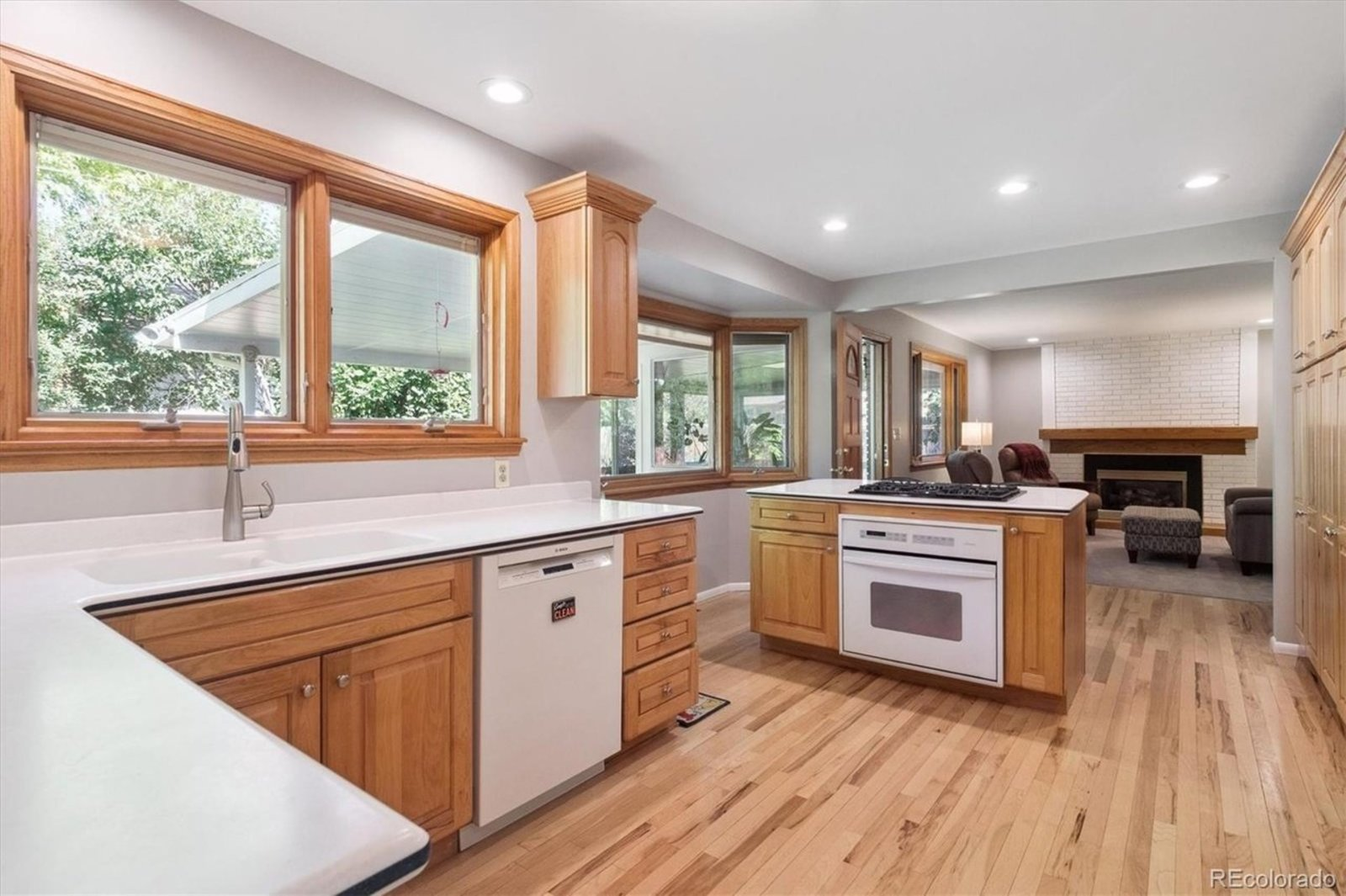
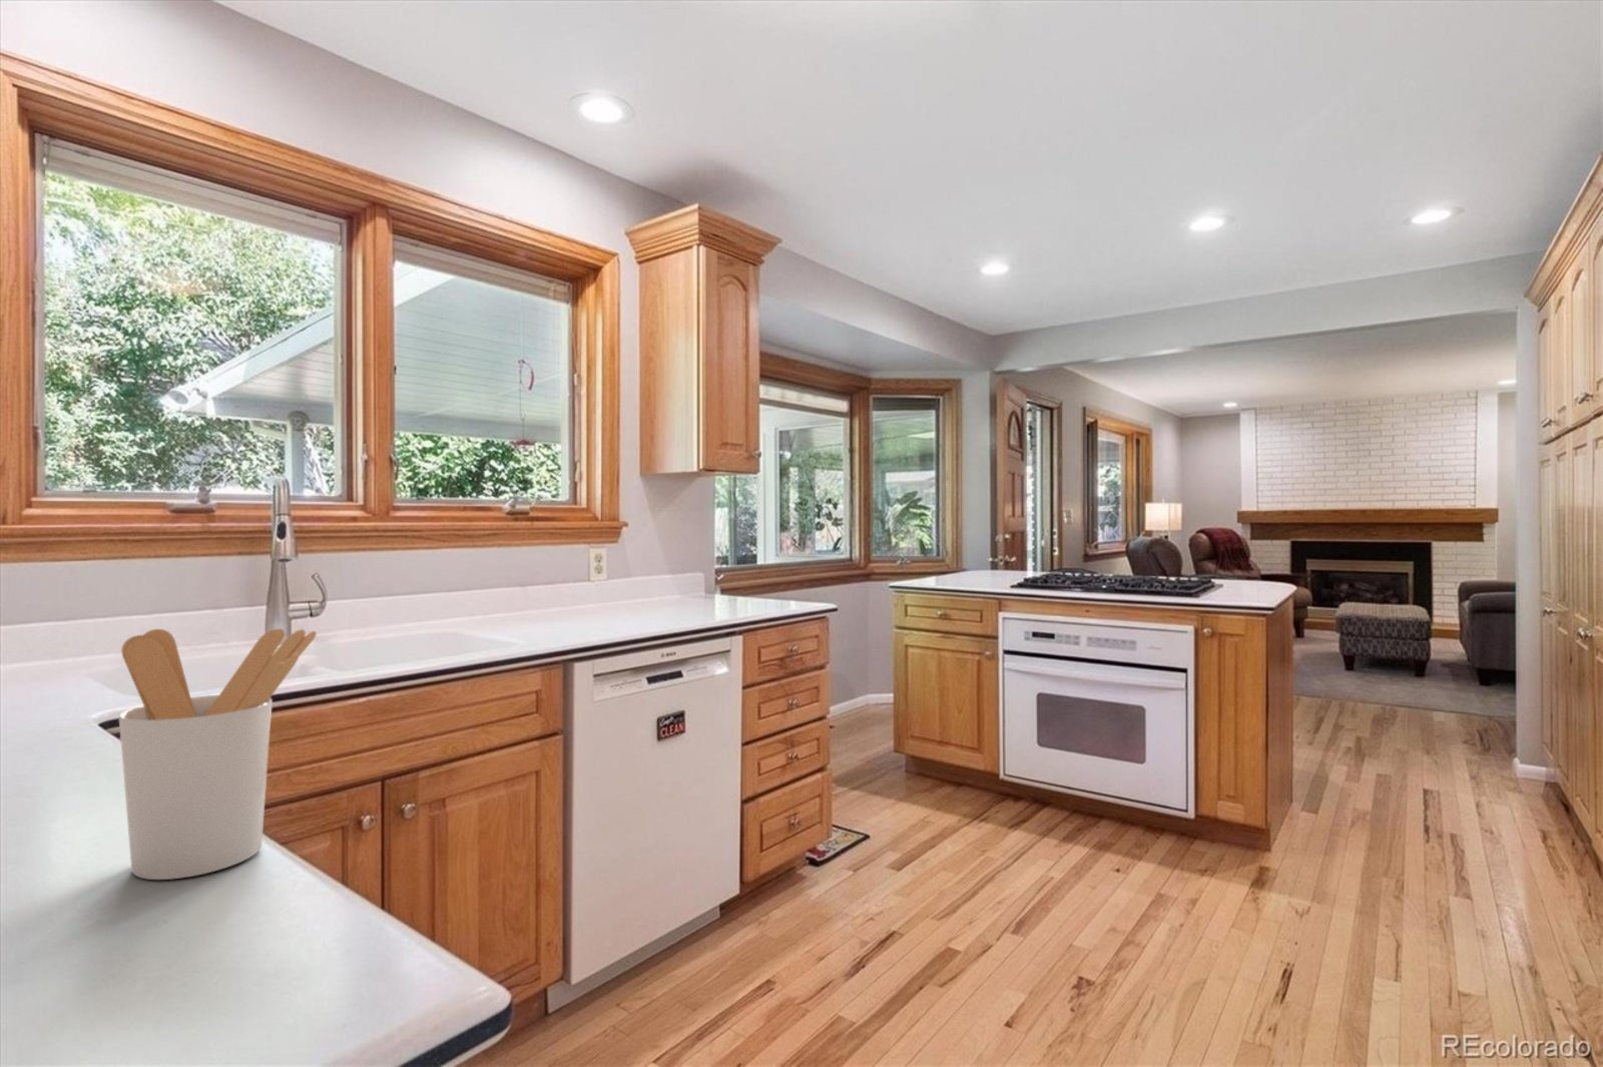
+ utensil holder [118,629,318,881]
